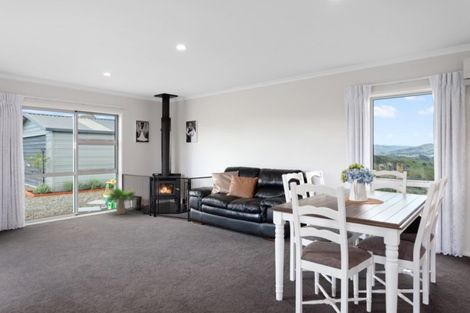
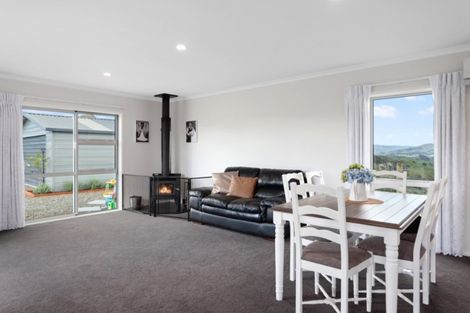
- potted plant [103,187,137,215]
